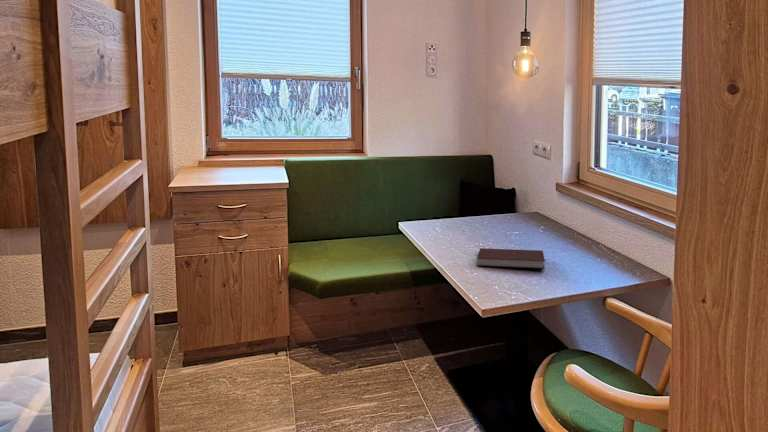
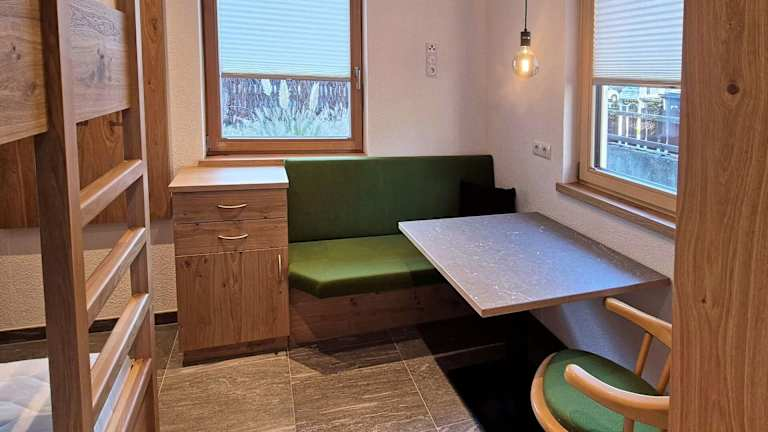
- notebook [476,247,546,270]
